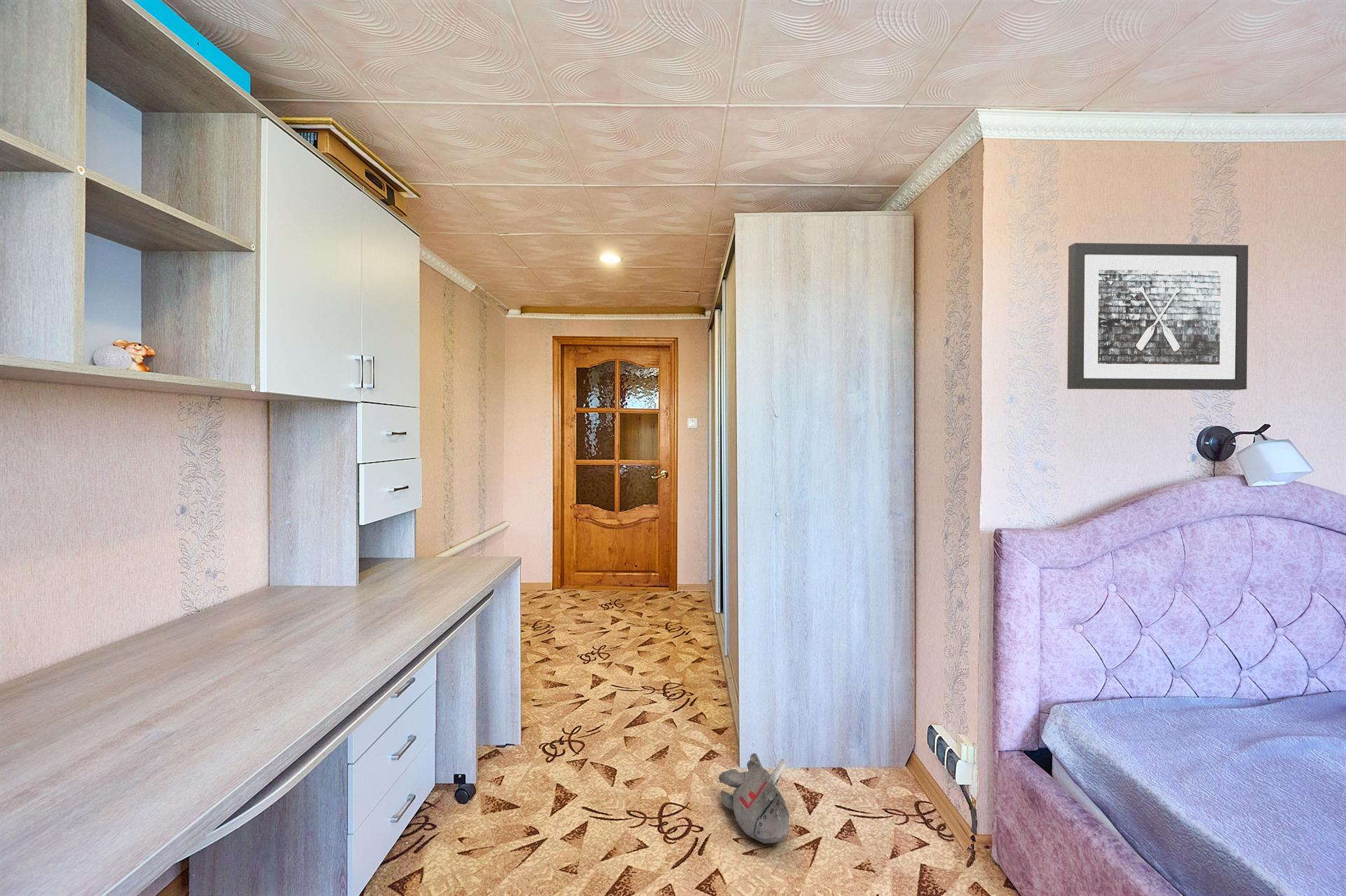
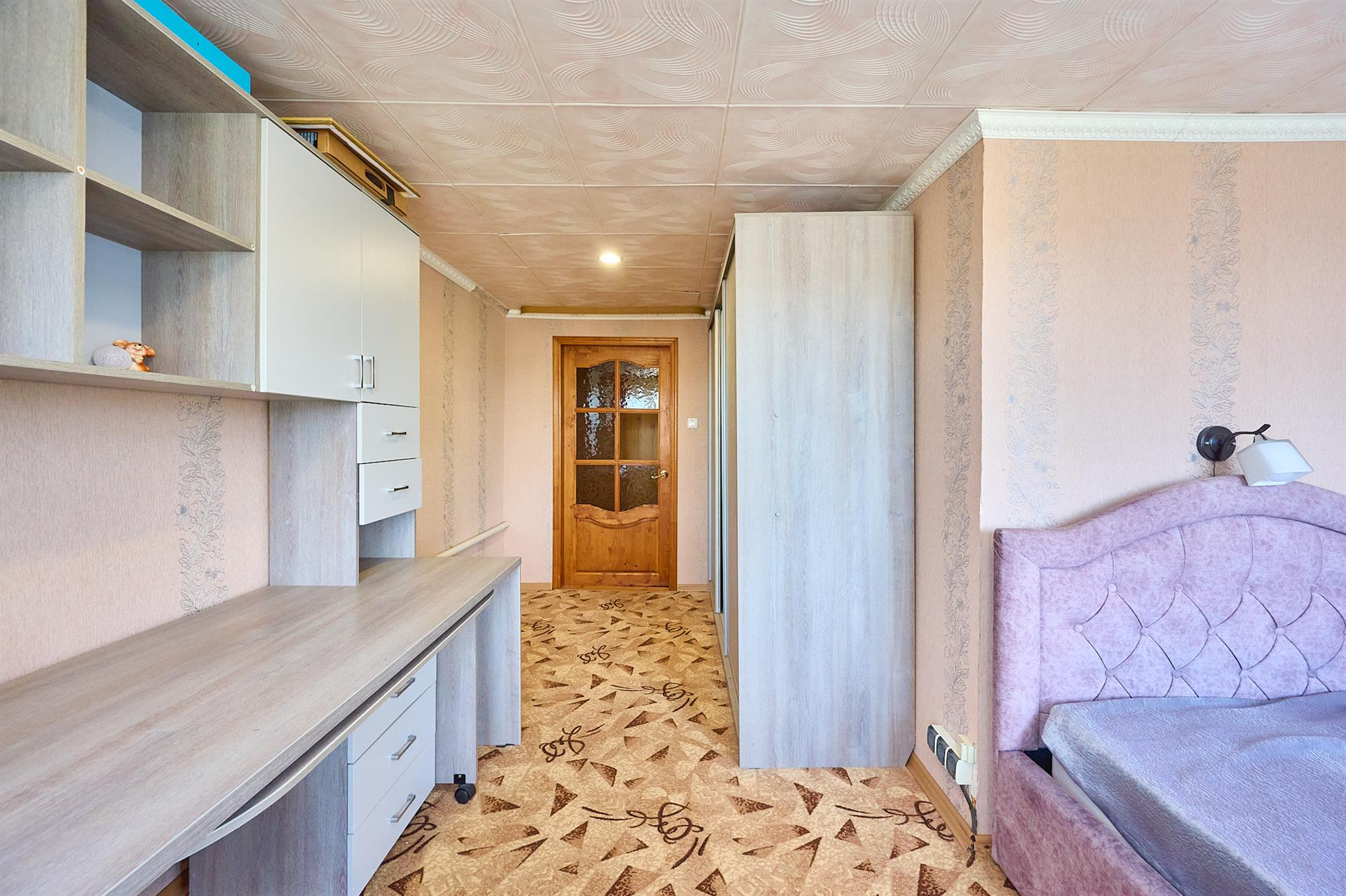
- plush toy [718,752,790,844]
- wall art [1067,242,1249,391]
